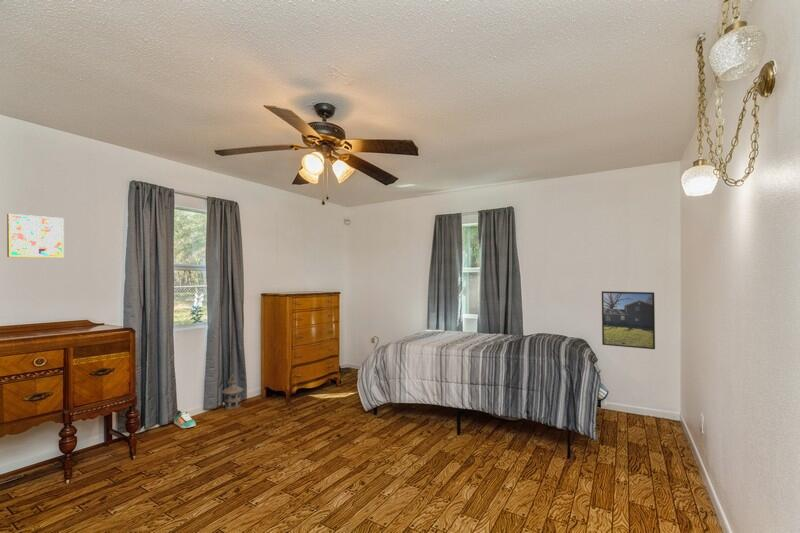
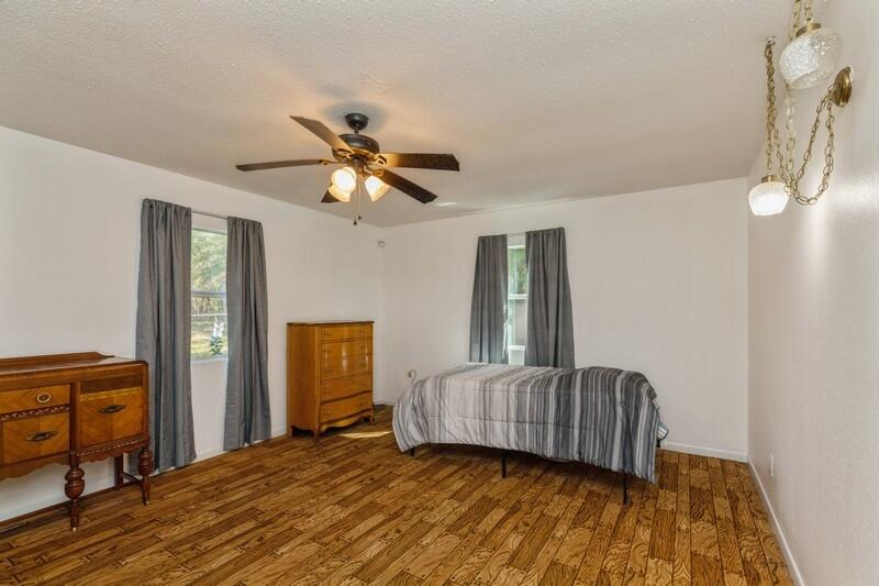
- wall art [6,213,65,259]
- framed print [601,290,656,350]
- lantern [221,373,244,410]
- sneaker [173,409,197,429]
